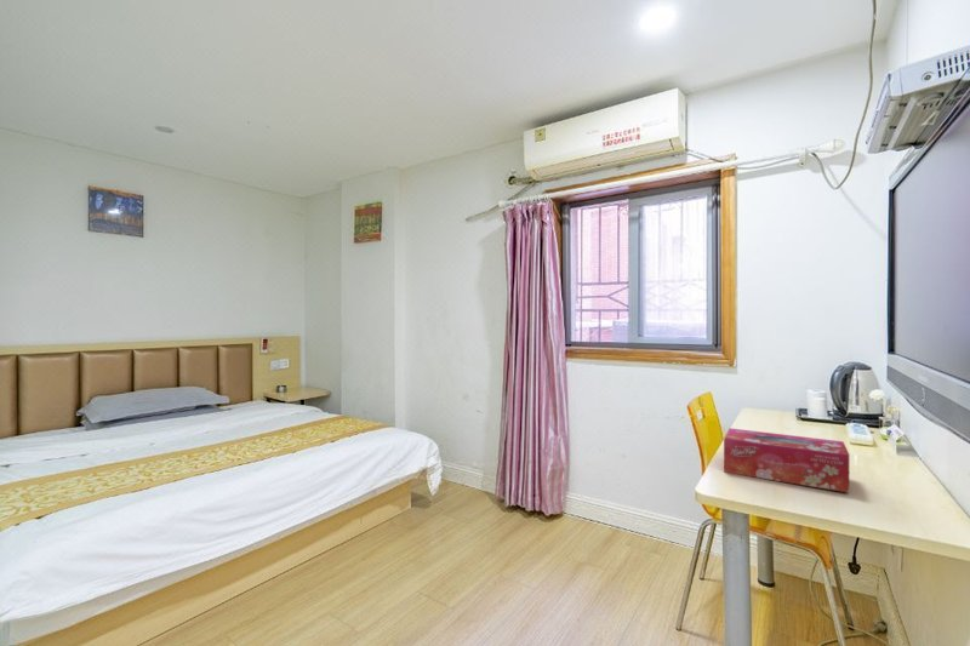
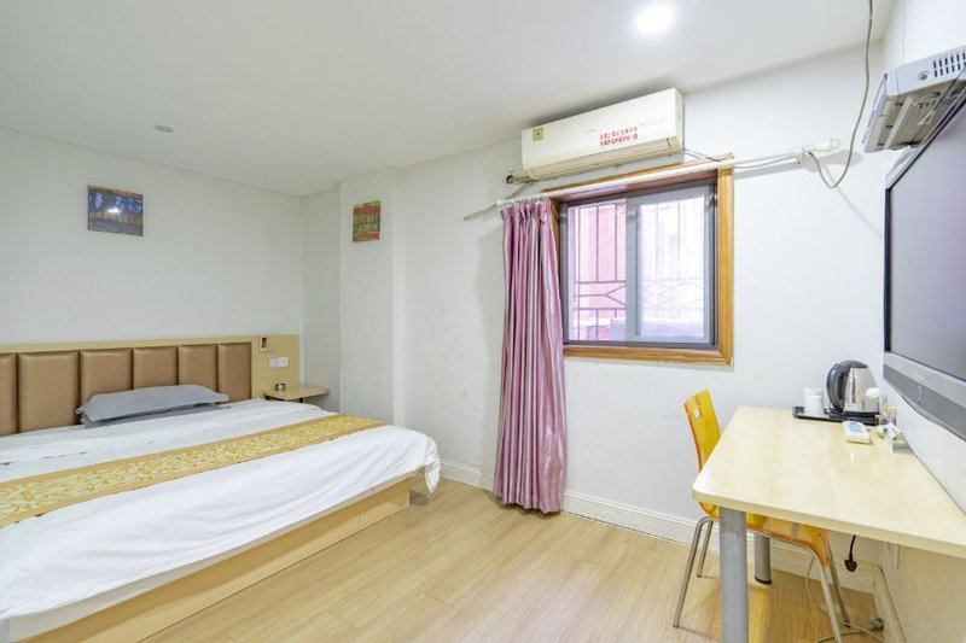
- tissue box [723,427,850,493]
